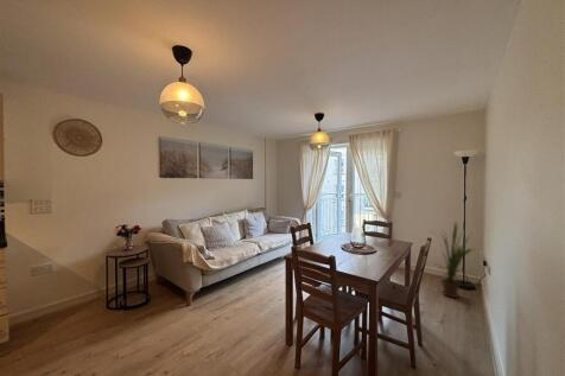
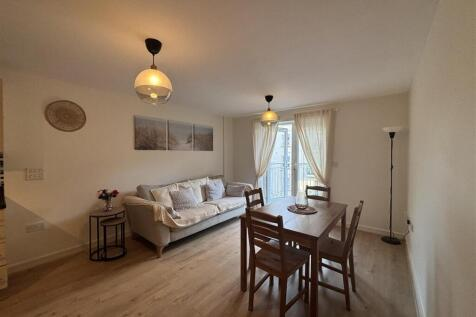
- house plant [427,221,475,299]
